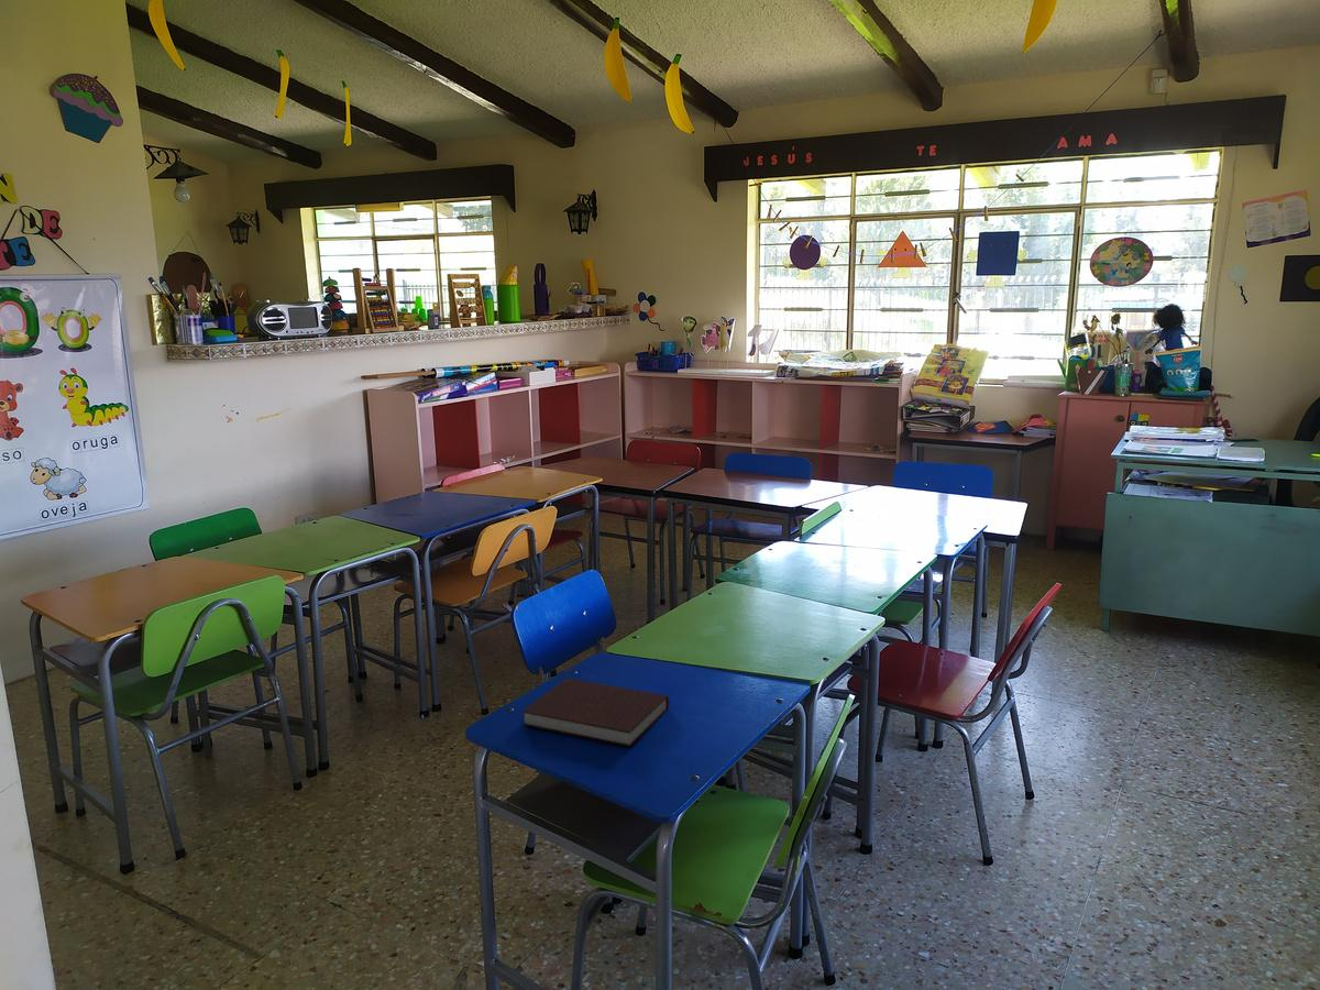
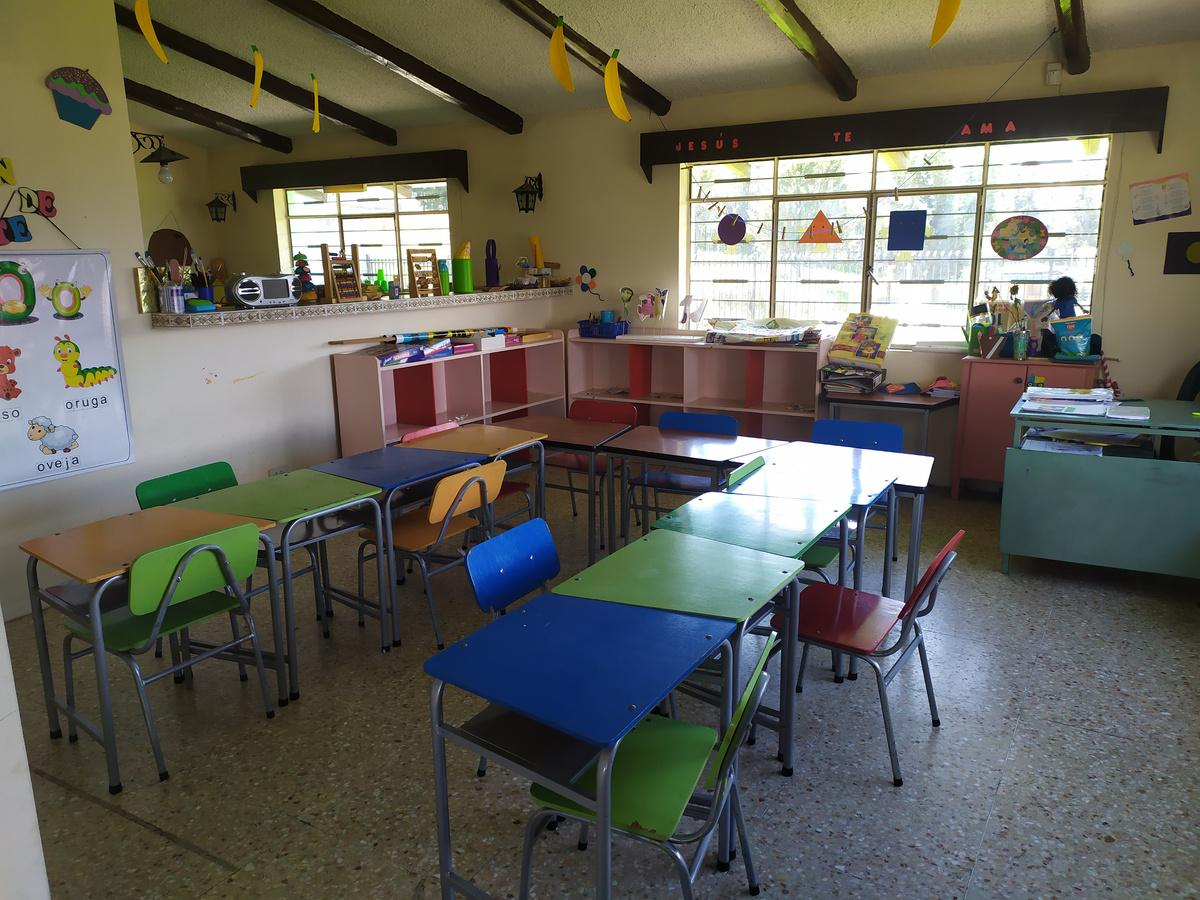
- notebook [520,678,670,748]
